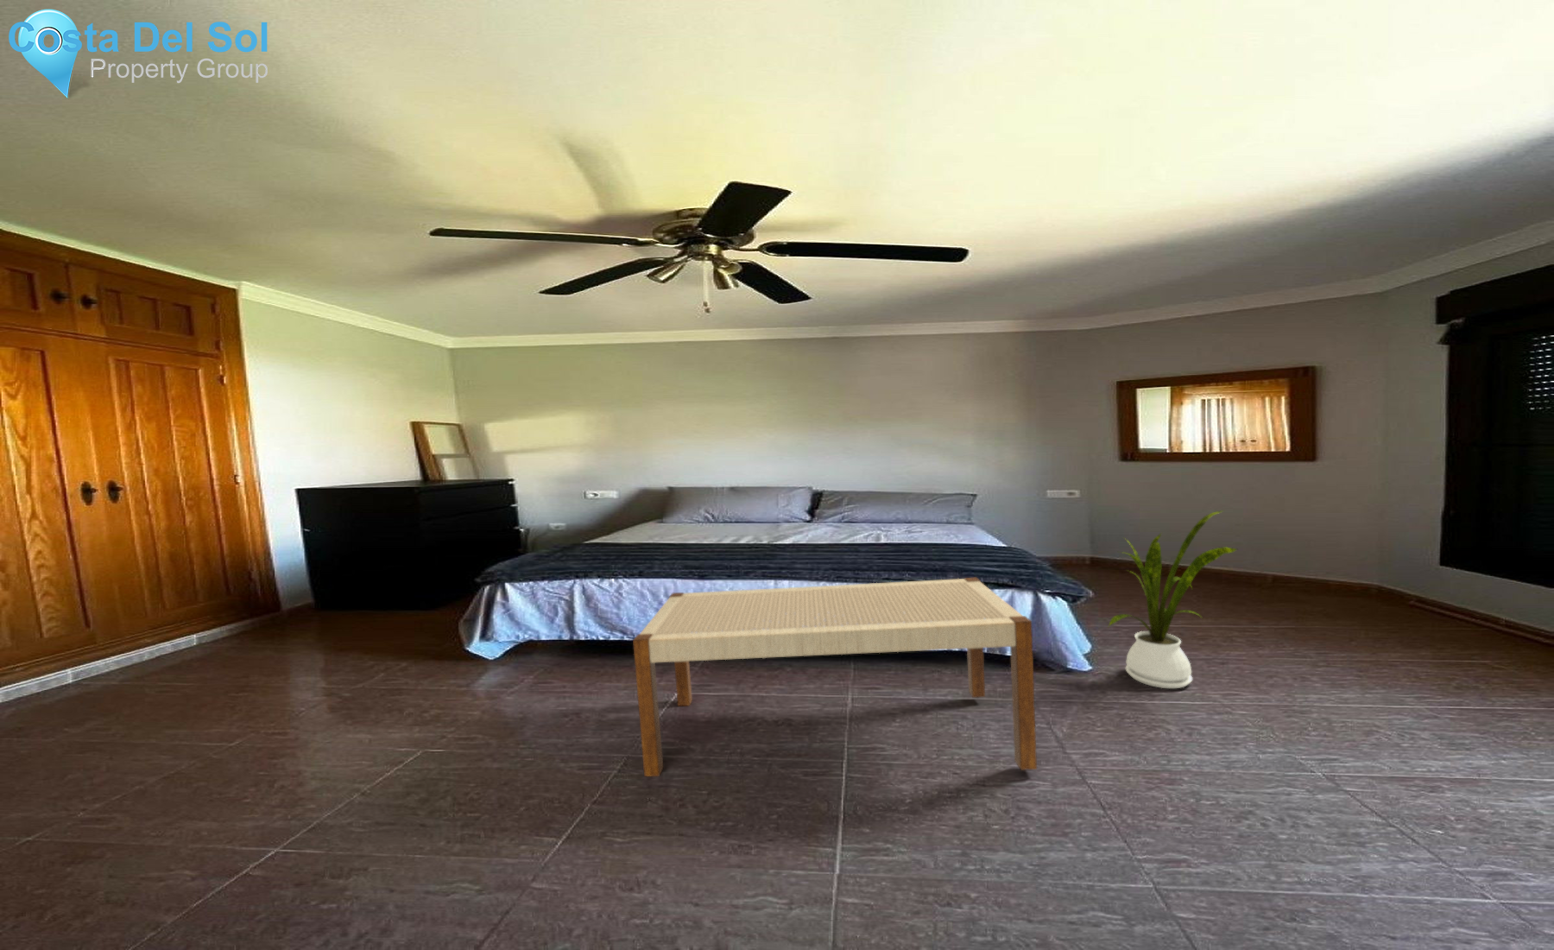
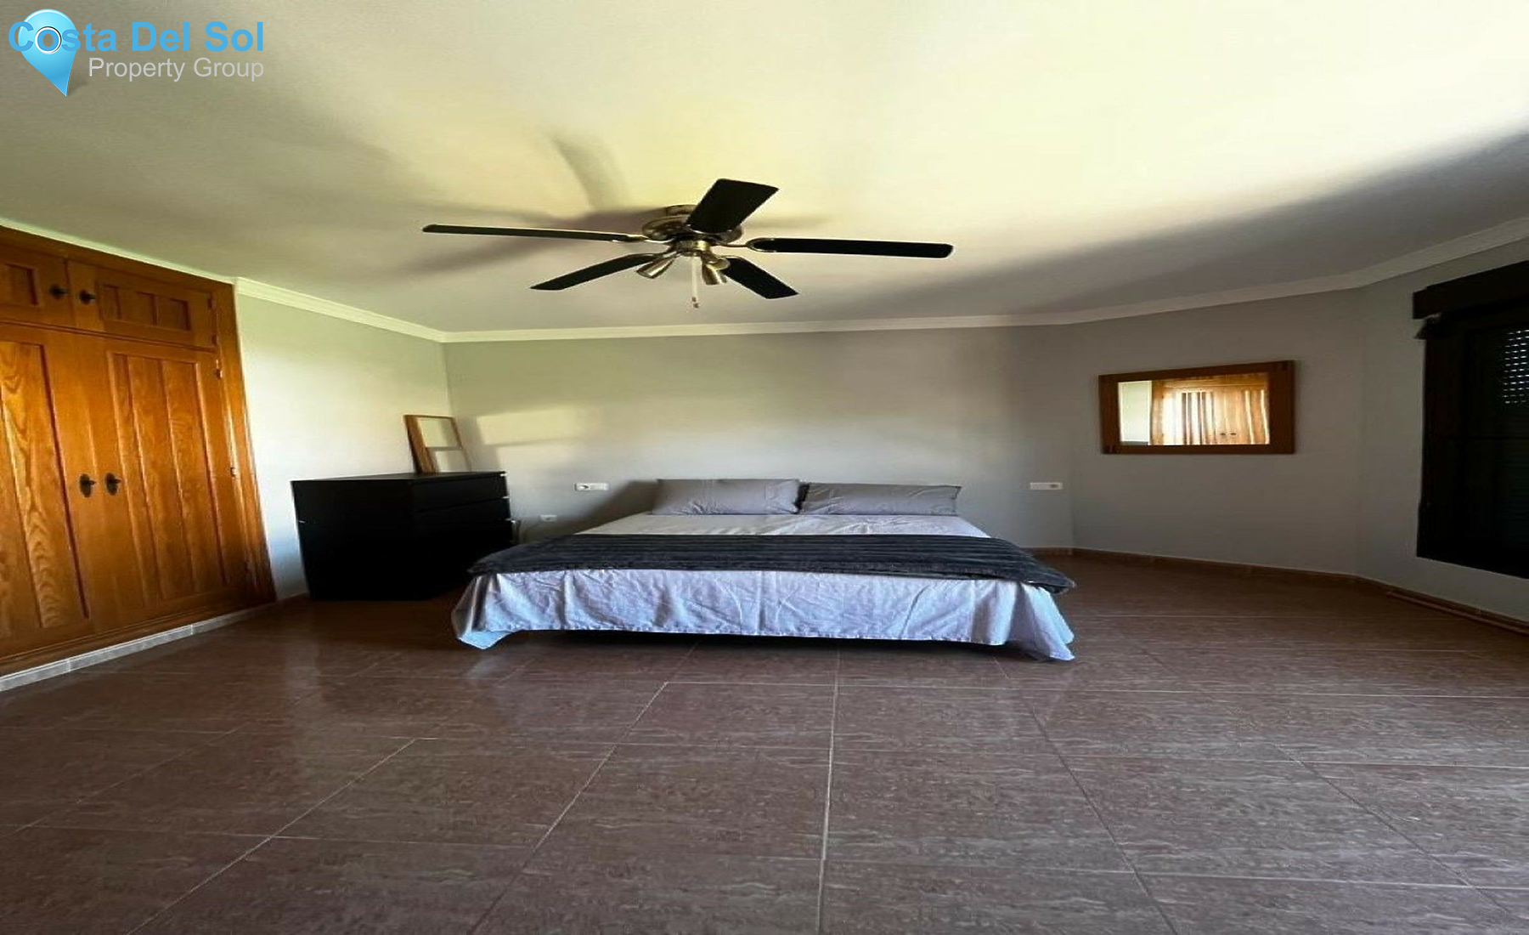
- bench [632,577,1038,777]
- house plant [1107,509,1238,689]
